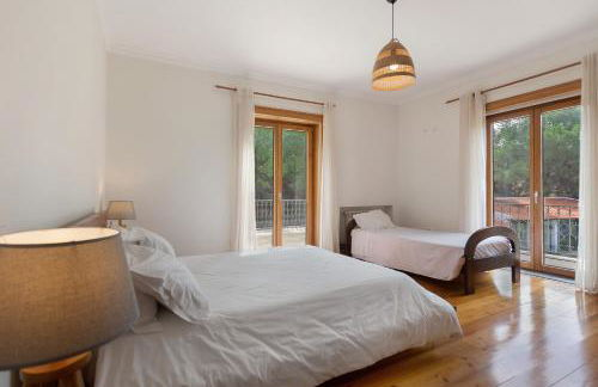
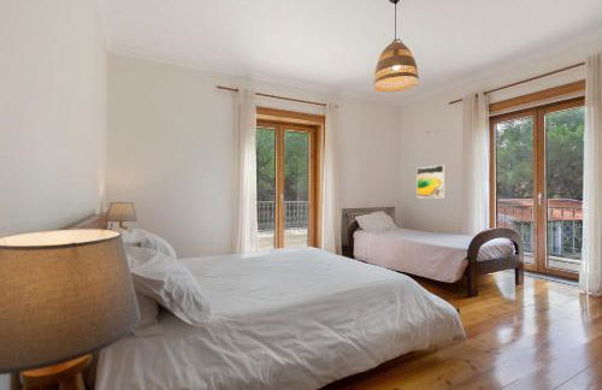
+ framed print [417,164,445,199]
